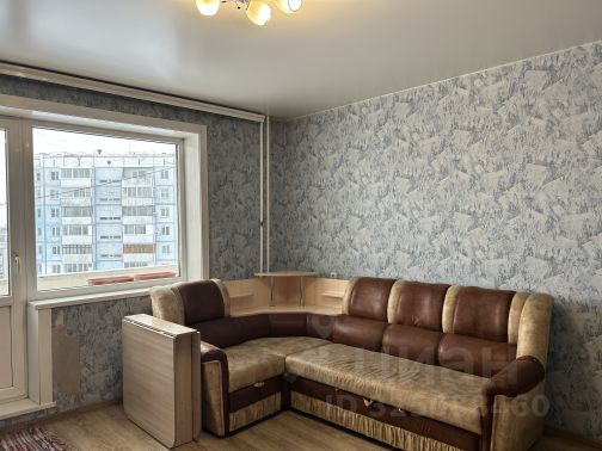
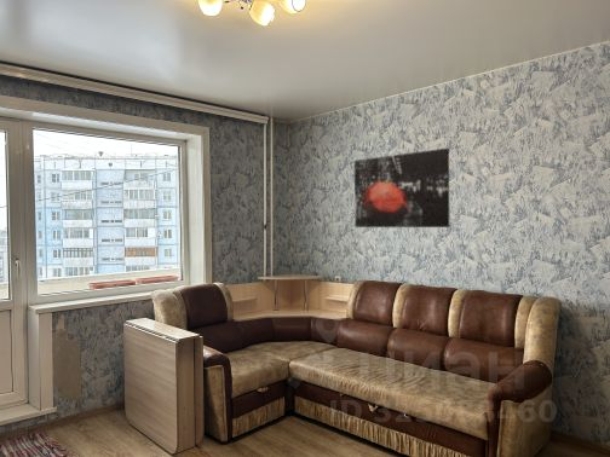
+ wall art [353,147,450,228]
